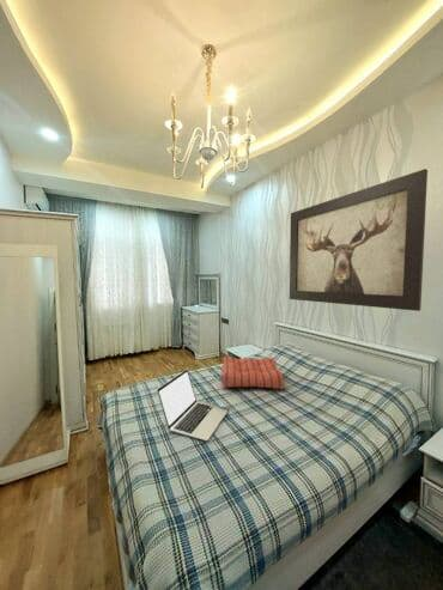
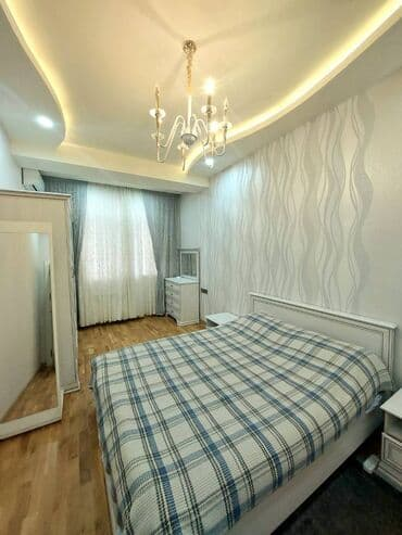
- laptop [156,369,230,442]
- wall art [289,168,429,312]
- seat cushion [222,354,285,390]
